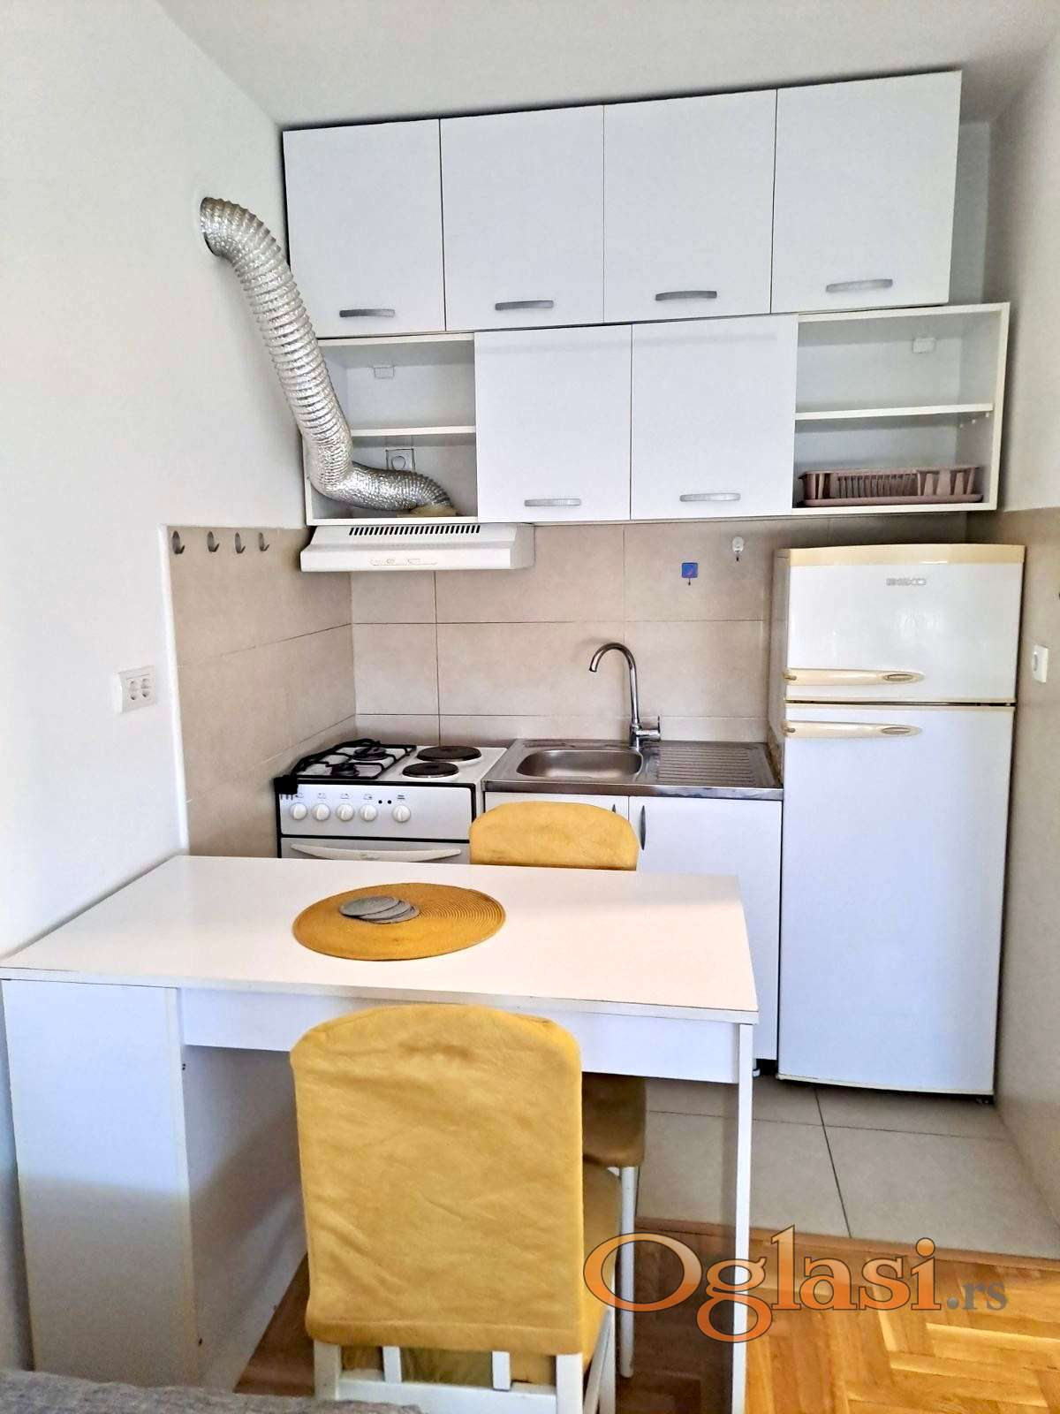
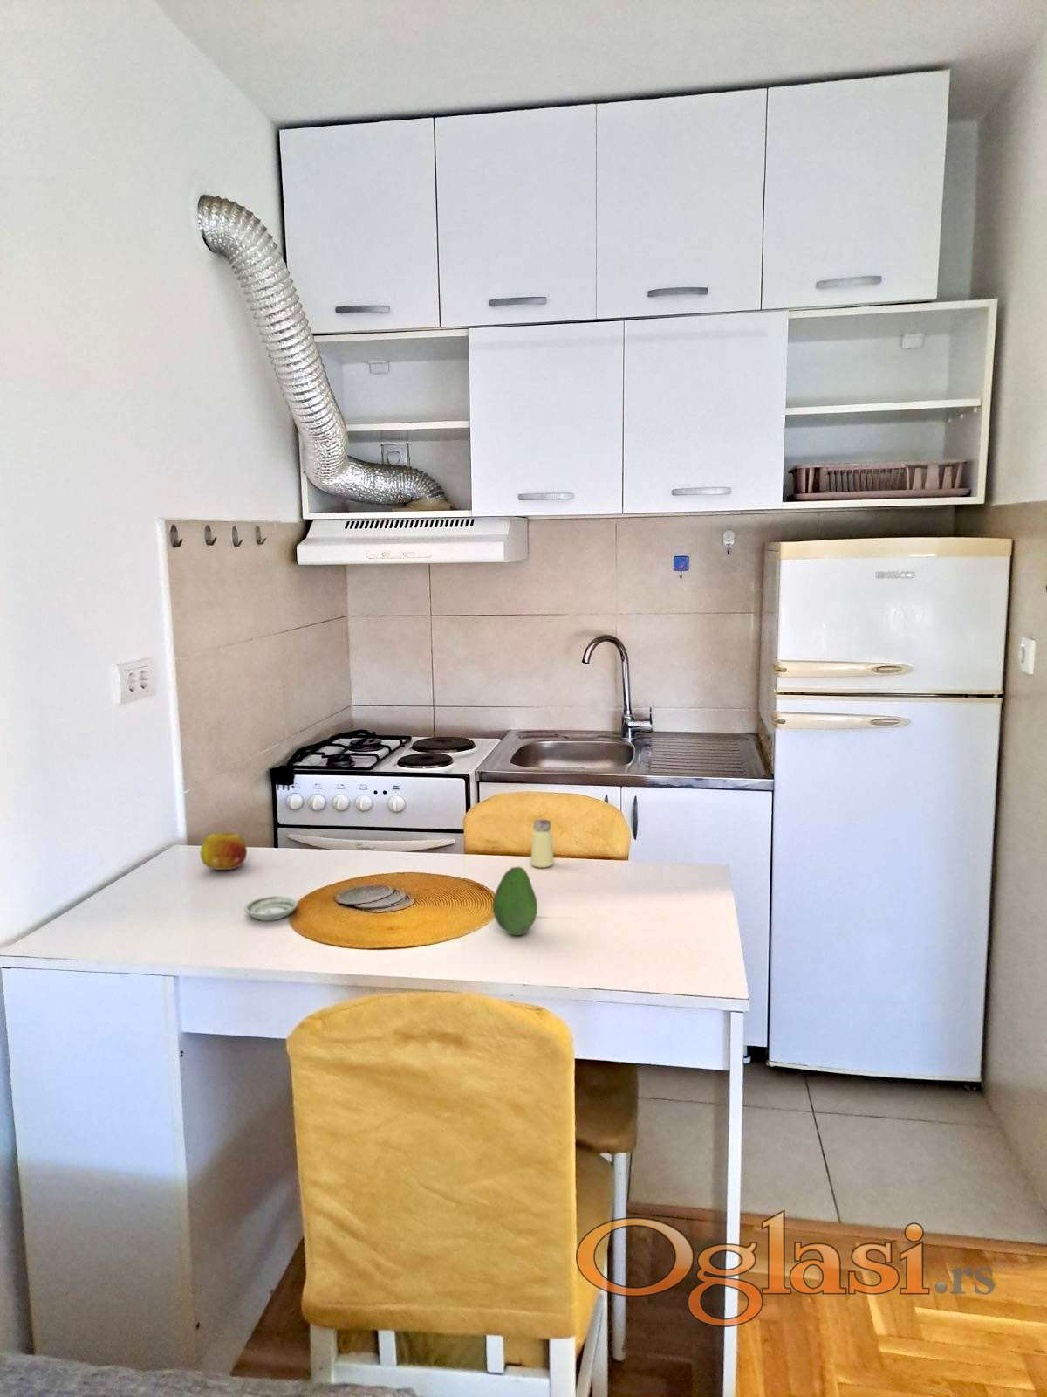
+ saltshaker [530,818,555,869]
+ fruit [200,832,247,870]
+ saucer [243,895,298,922]
+ fruit [492,866,538,936]
